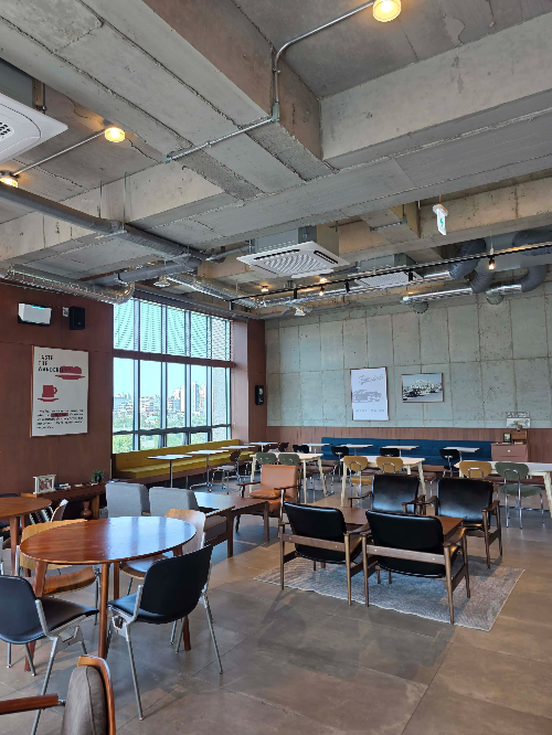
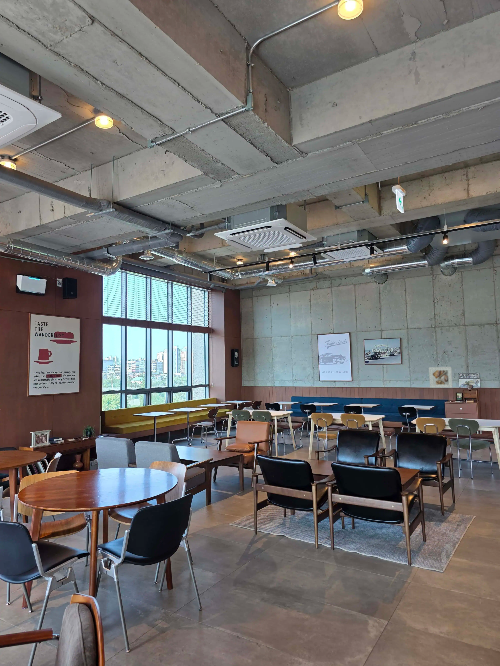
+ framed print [428,366,454,389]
